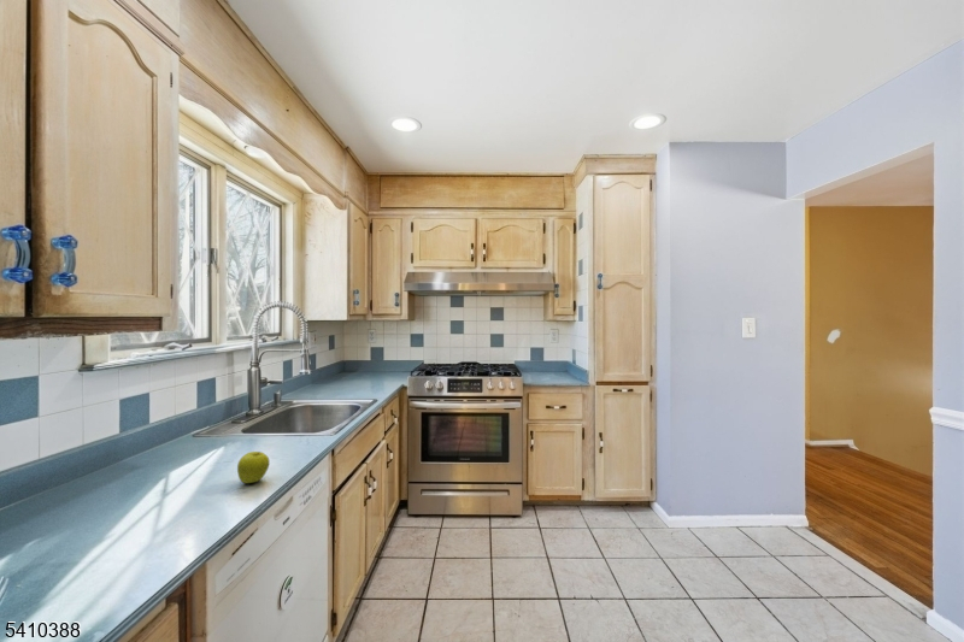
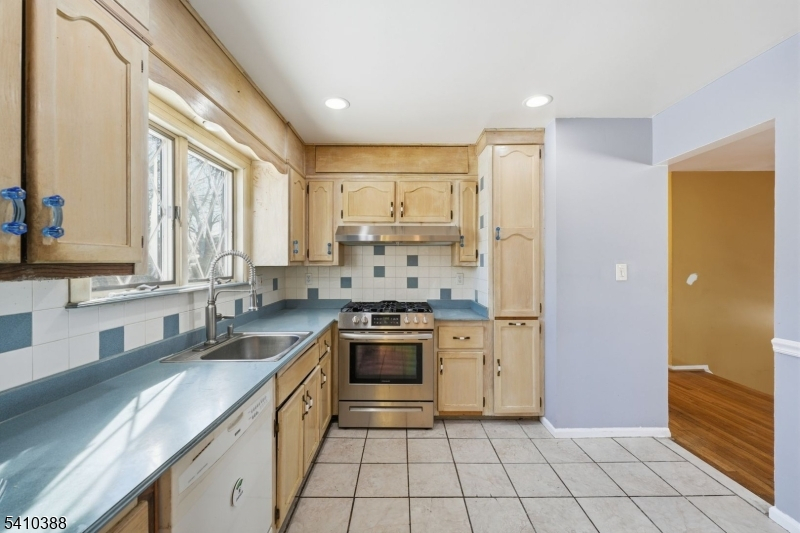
- fruit [236,450,271,484]
